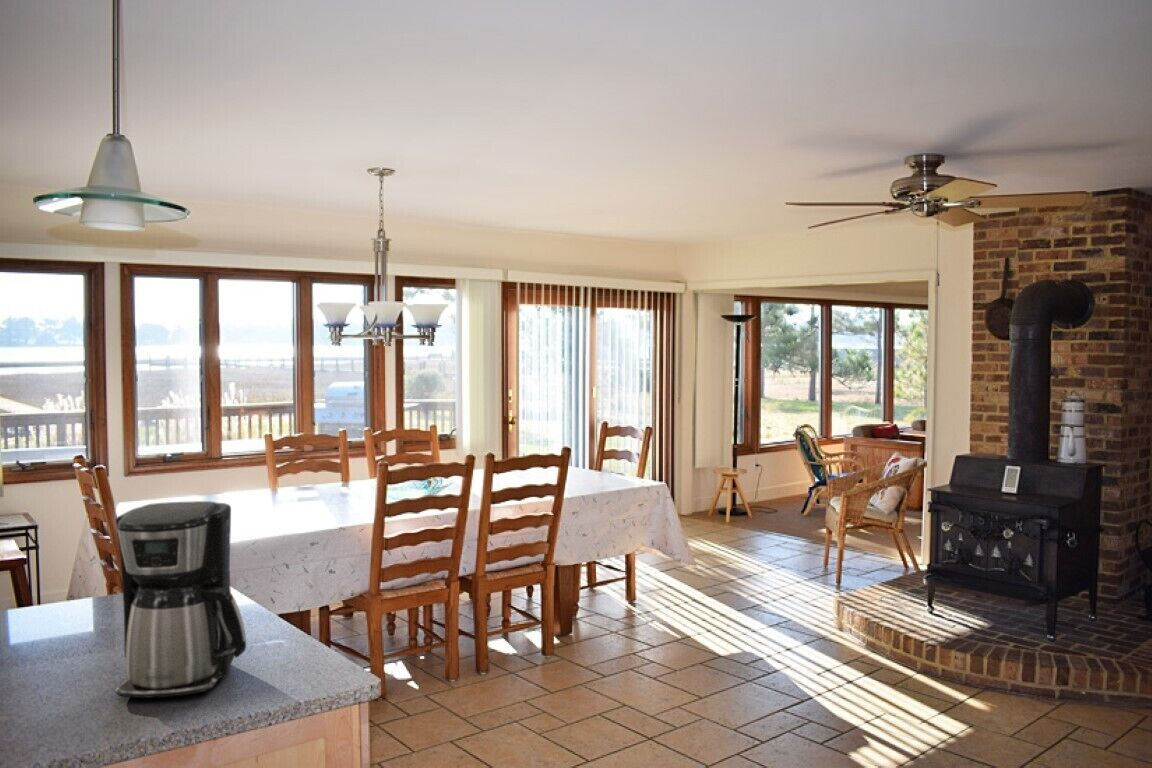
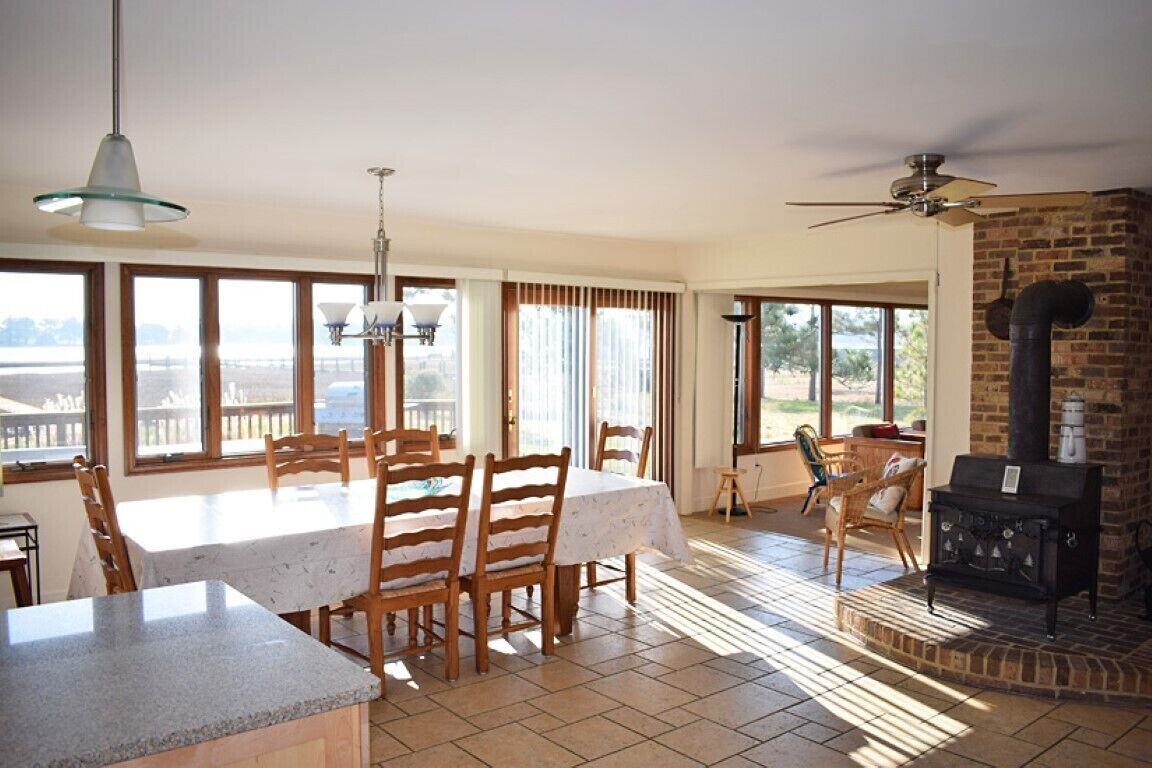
- coffee maker [114,500,247,699]
